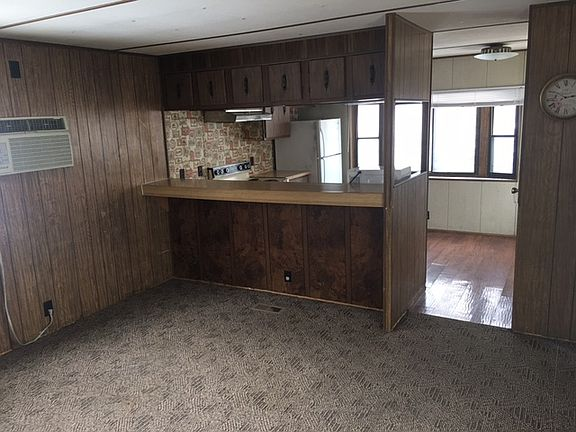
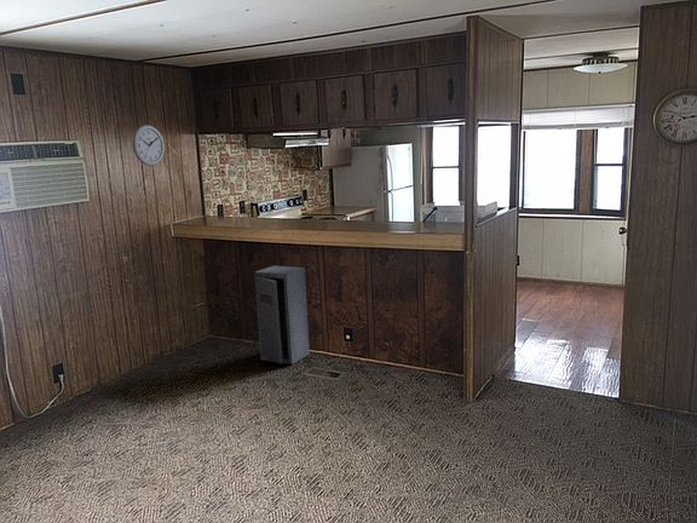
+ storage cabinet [253,265,311,366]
+ wall clock [132,123,166,167]
